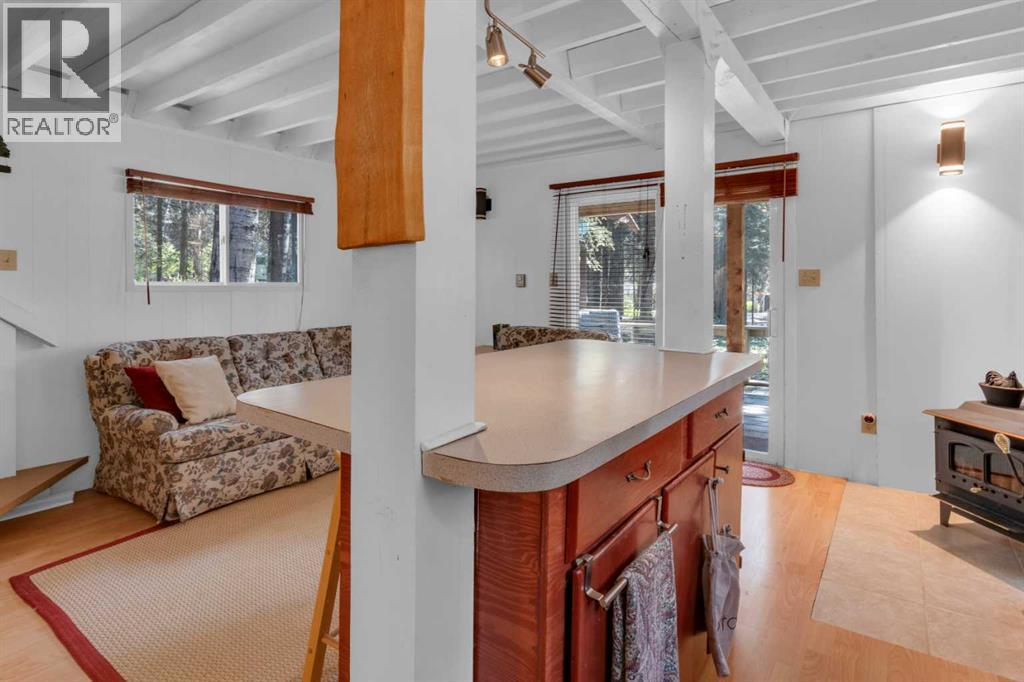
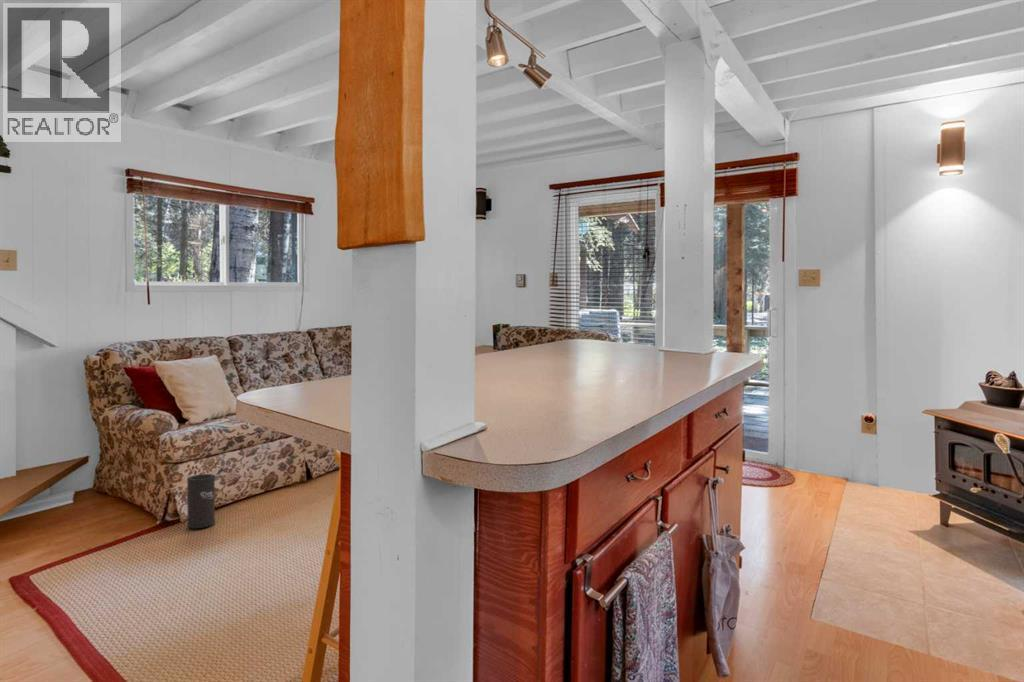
+ speaker [186,473,216,530]
